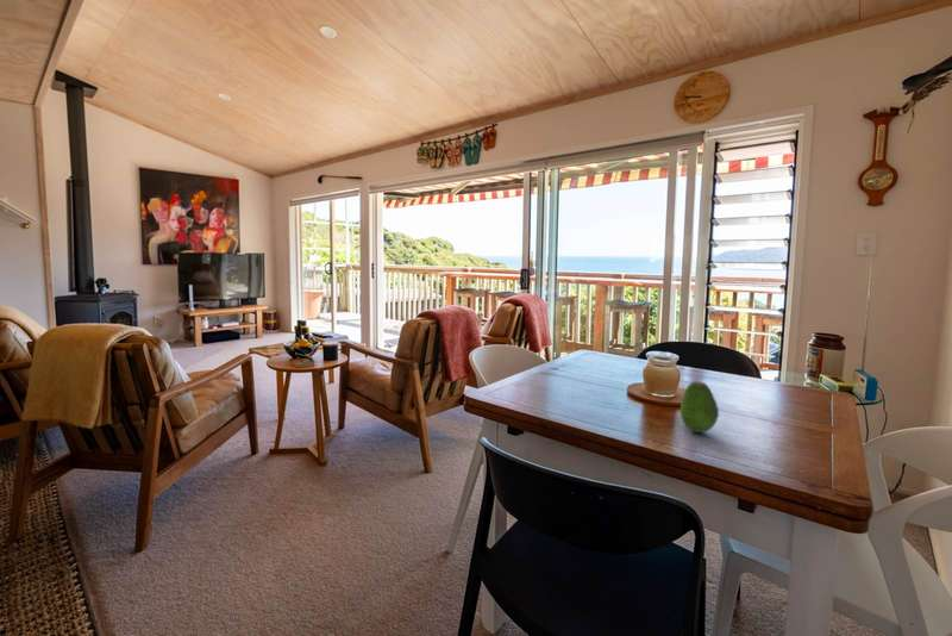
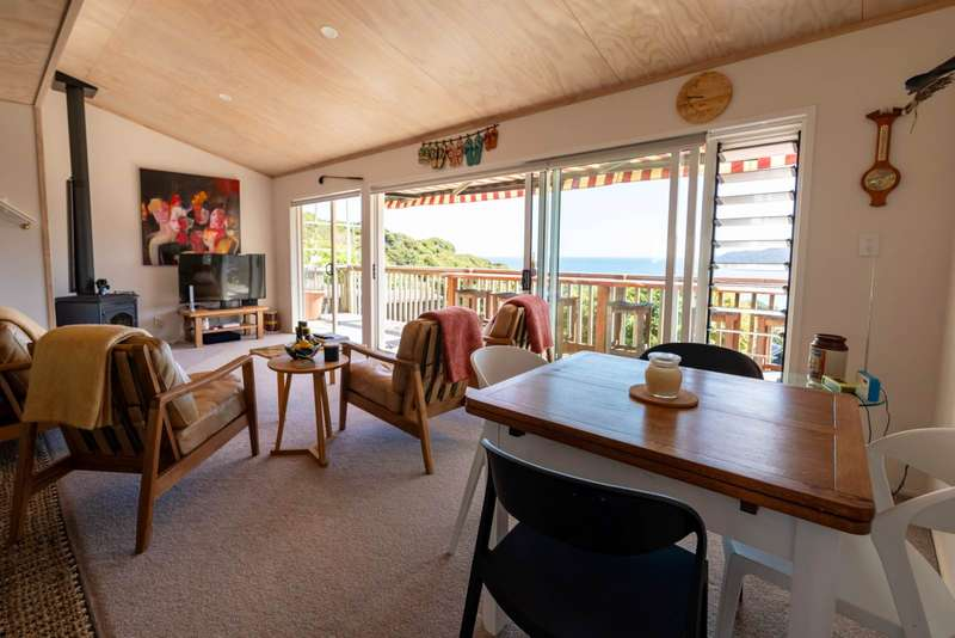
- fruit [679,380,720,434]
